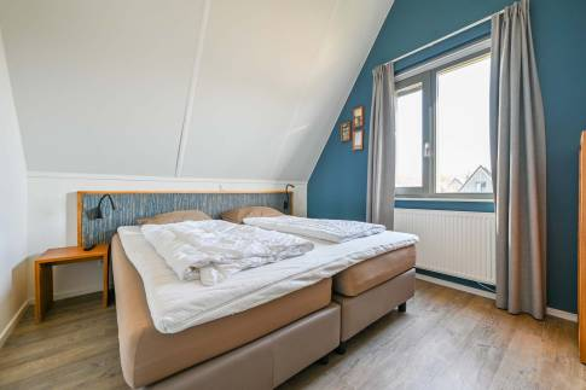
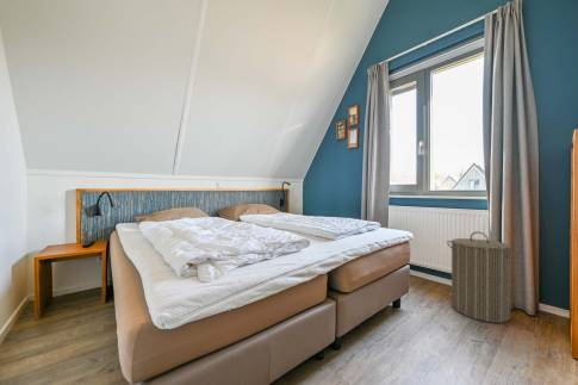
+ laundry hamper [446,230,521,324]
